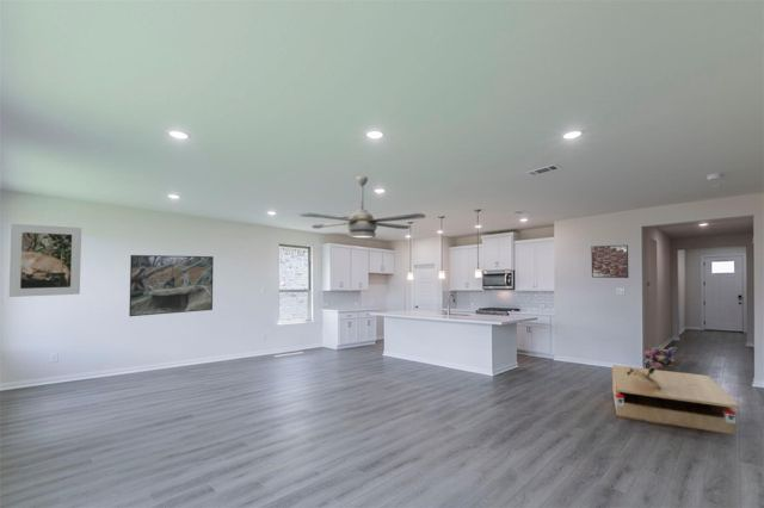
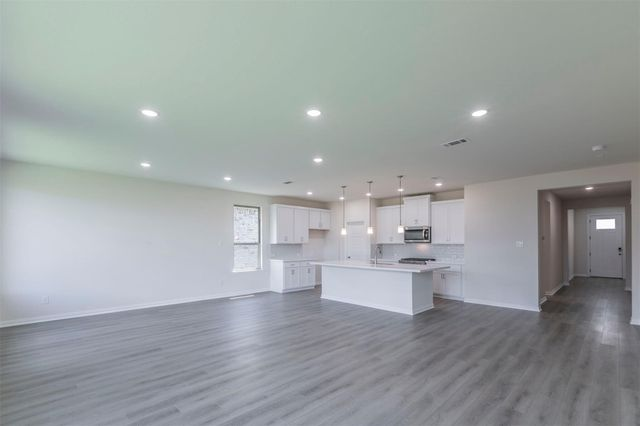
- ceiling fan [297,175,426,240]
- coffee table [611,364,741,435]
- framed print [128,254,215,317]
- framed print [590,244,629,279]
- bouquet [627,346,678,388]
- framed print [8,223,82,298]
